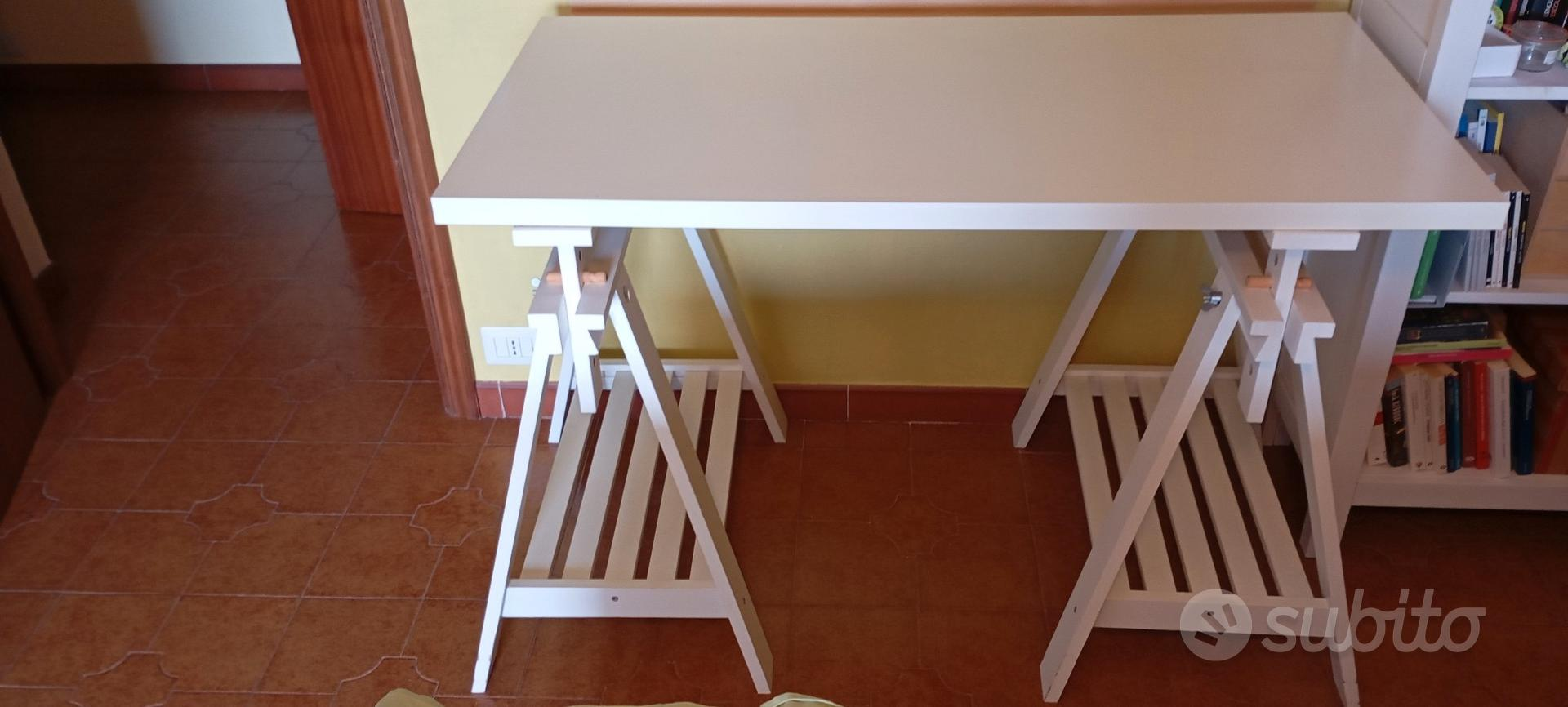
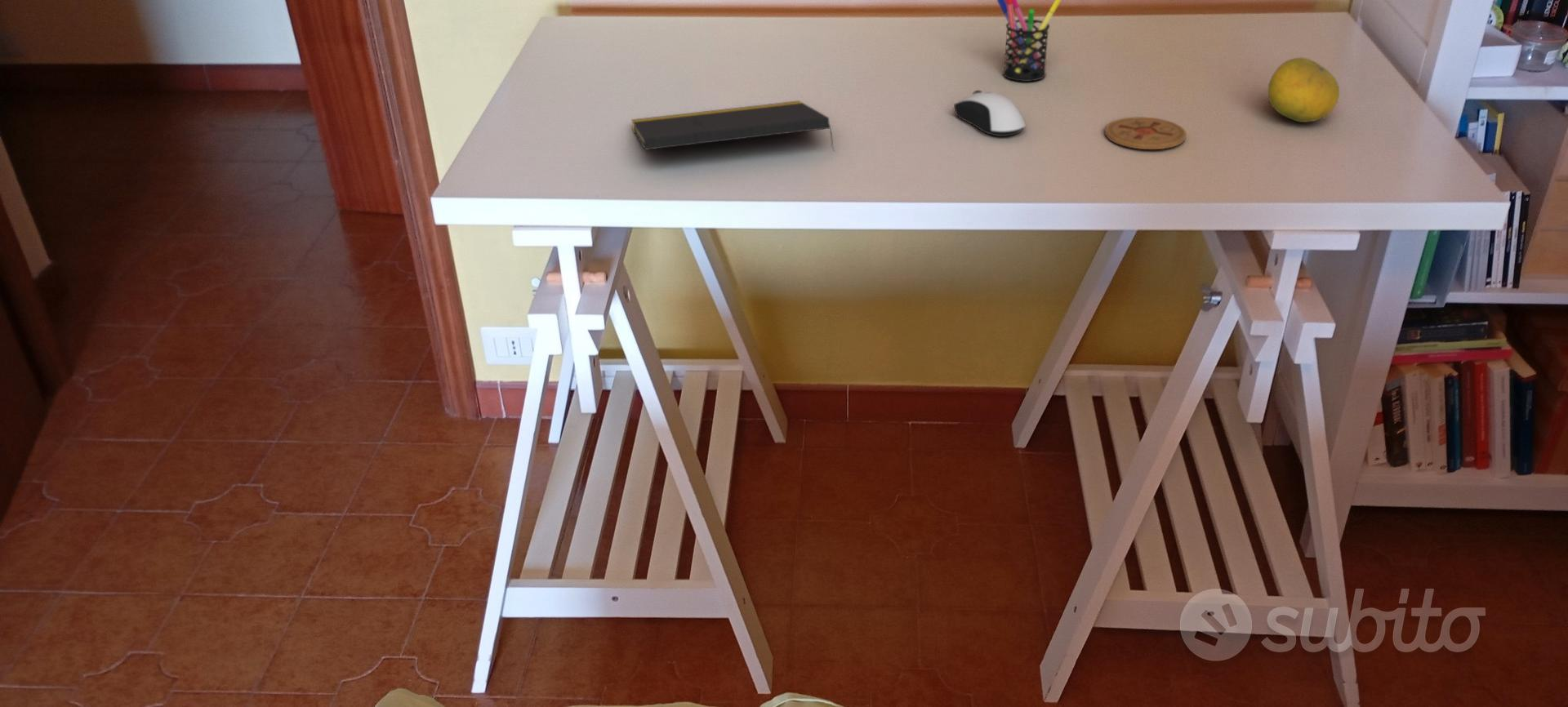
+ fruit [1267,56,1340,123]
+ computer mouse [953,90,1027,137]
+ pen holder [996,0,1062,82]
+ coaster [1104,116,1187,150]
+ notepad [630,100,835,153]
